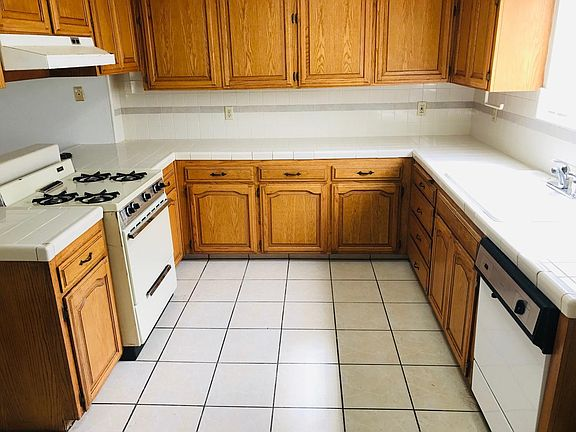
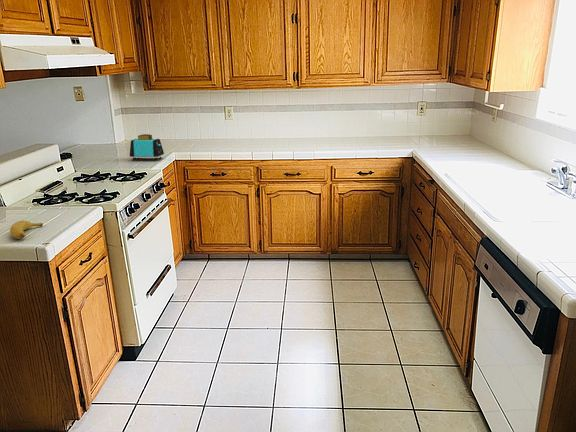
+ toaster [129,133,165,161]
+ banana [9,220,44,240]
